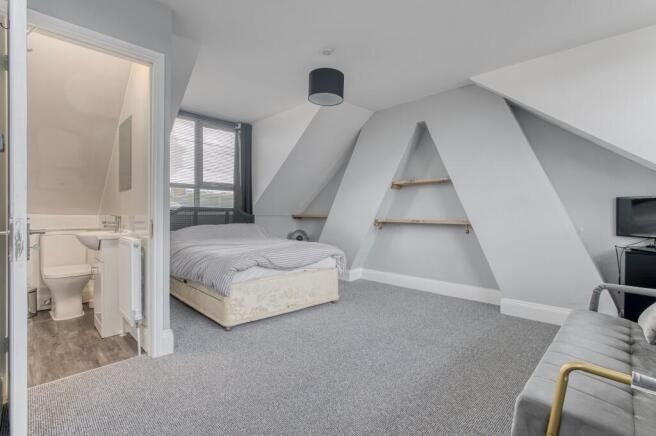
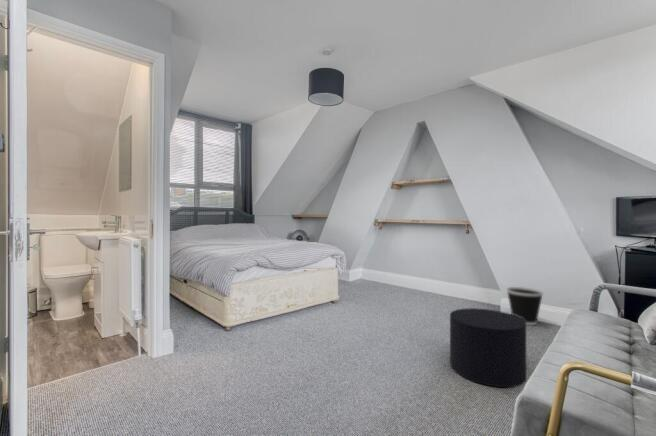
+ stool [449,307,527,388]
+ wastebasket [505,286,545,326]
